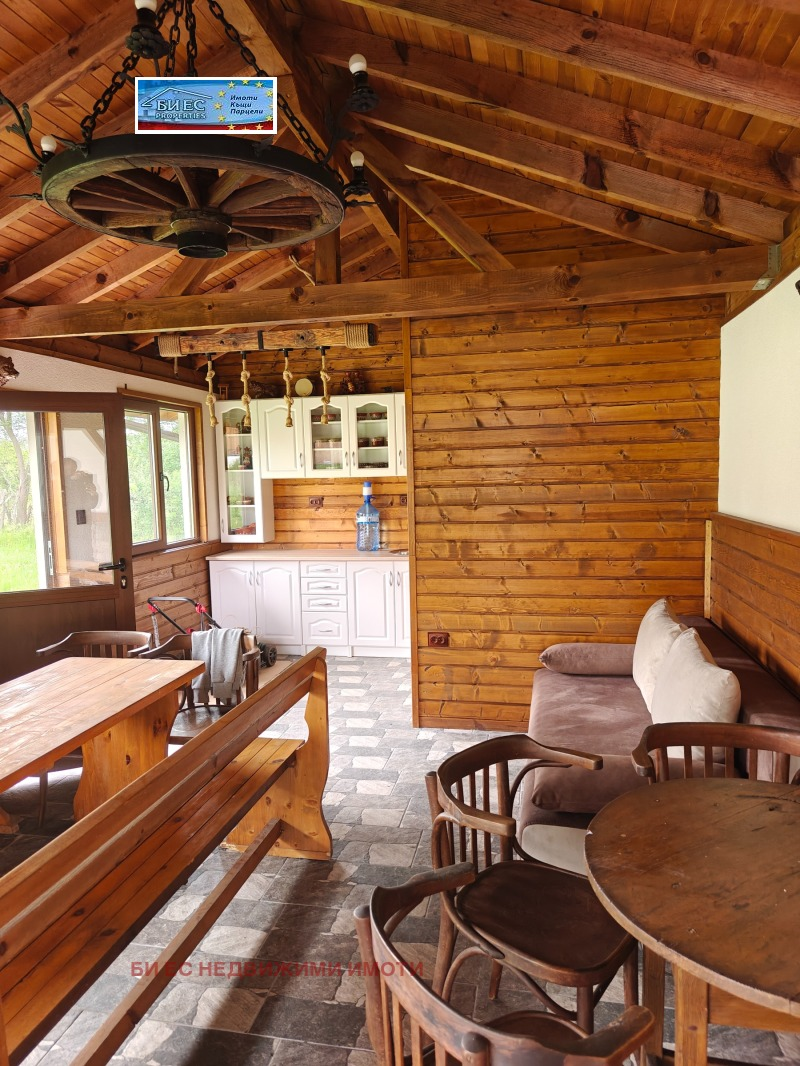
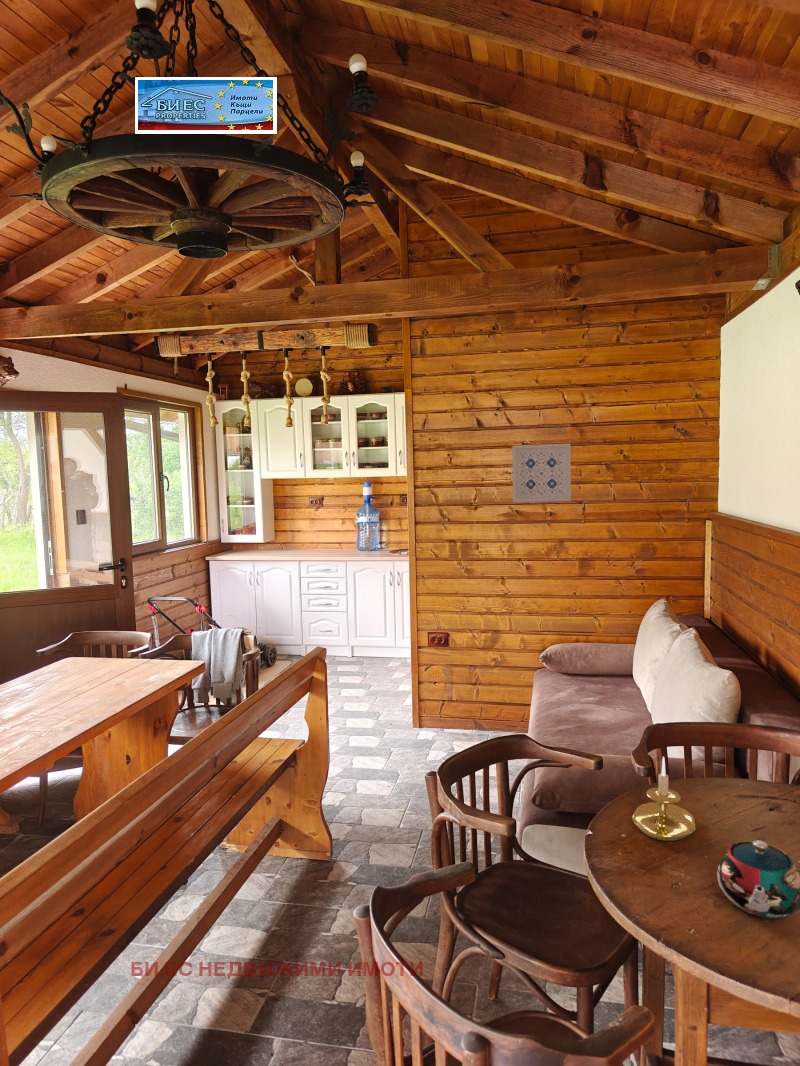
+ teapot [716,836,800,920]
+ wall art [511,443,572,503]
+ candle holder [631,756,696,842]
